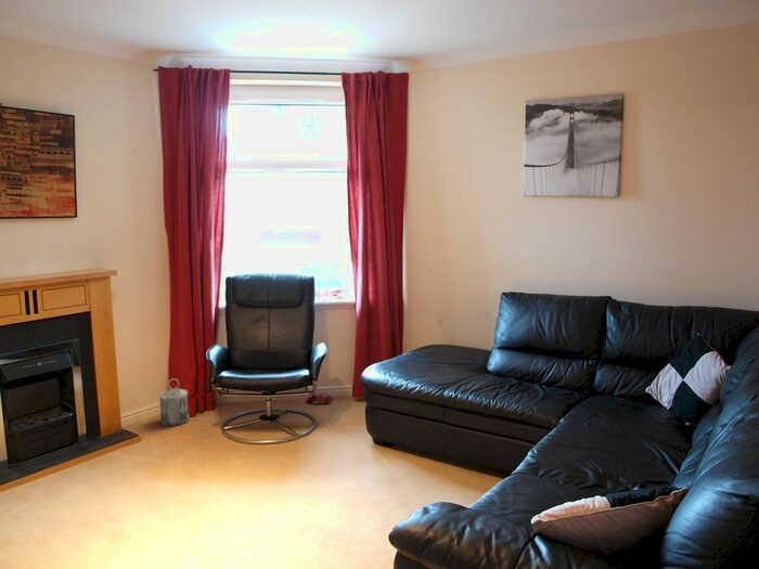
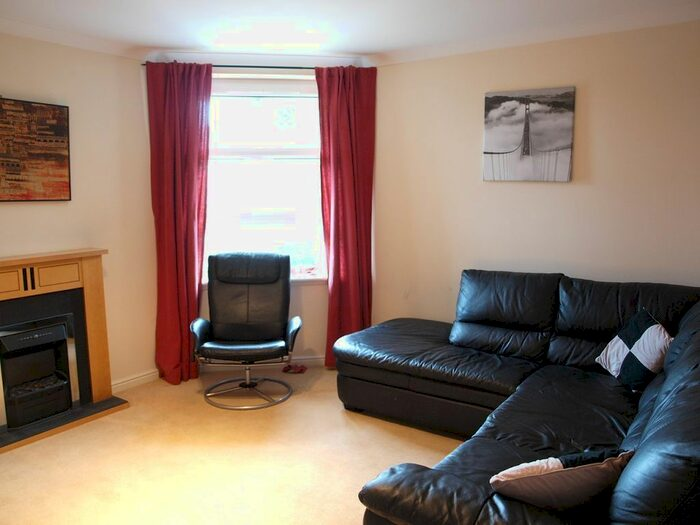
- lantern [158,377,190,427]
